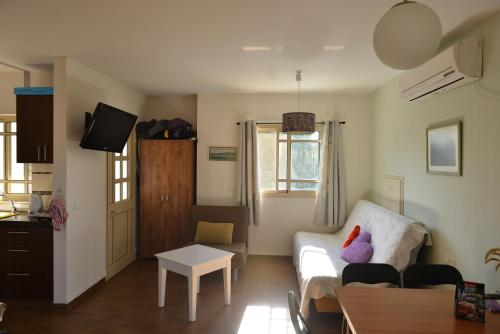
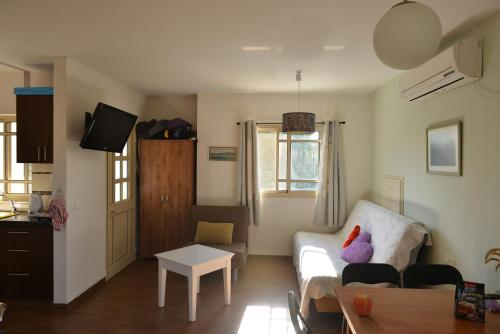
+ fruit [352,293,373,317]
